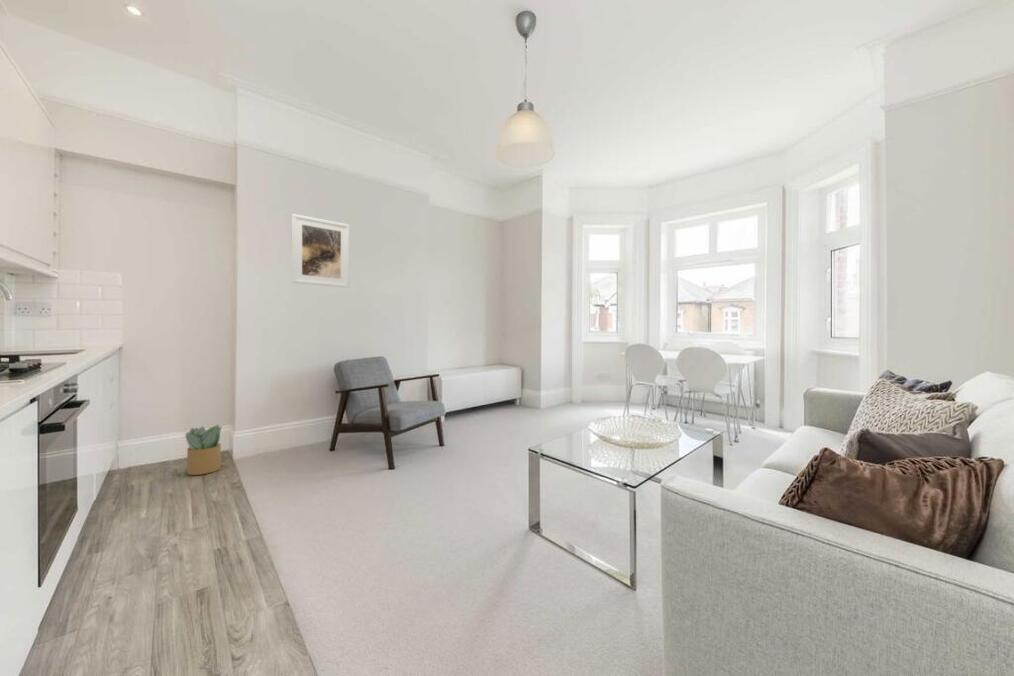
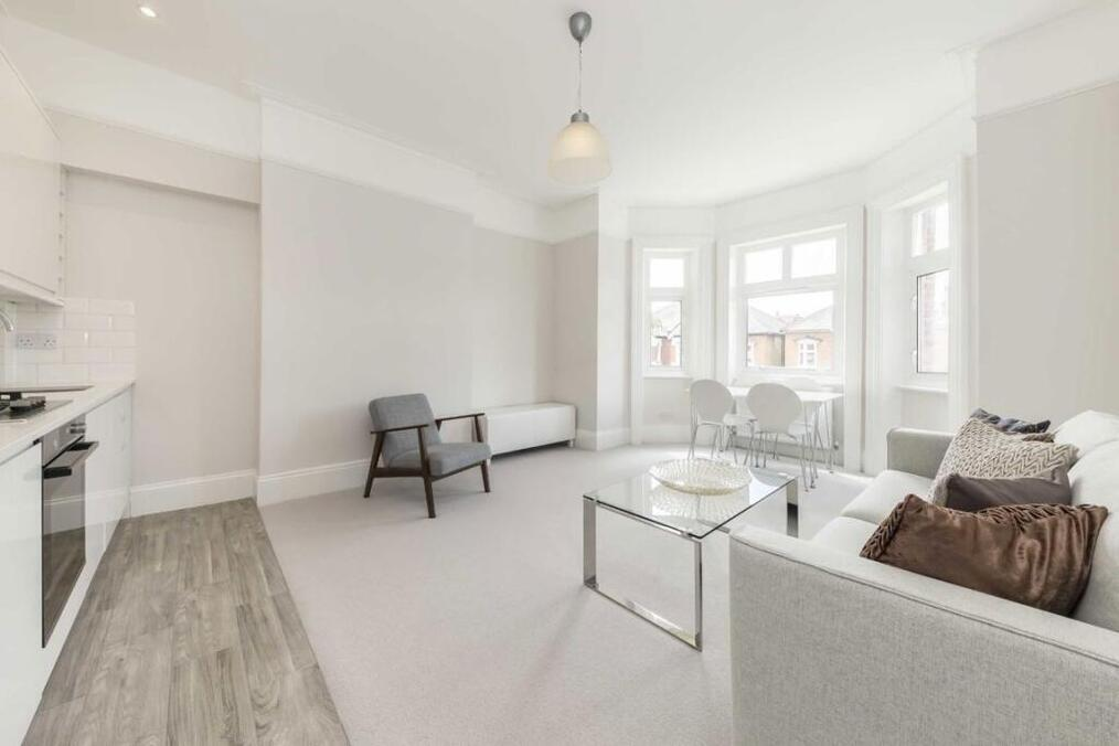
- potted plant [183,424,223,476]
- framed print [291,213,351,289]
